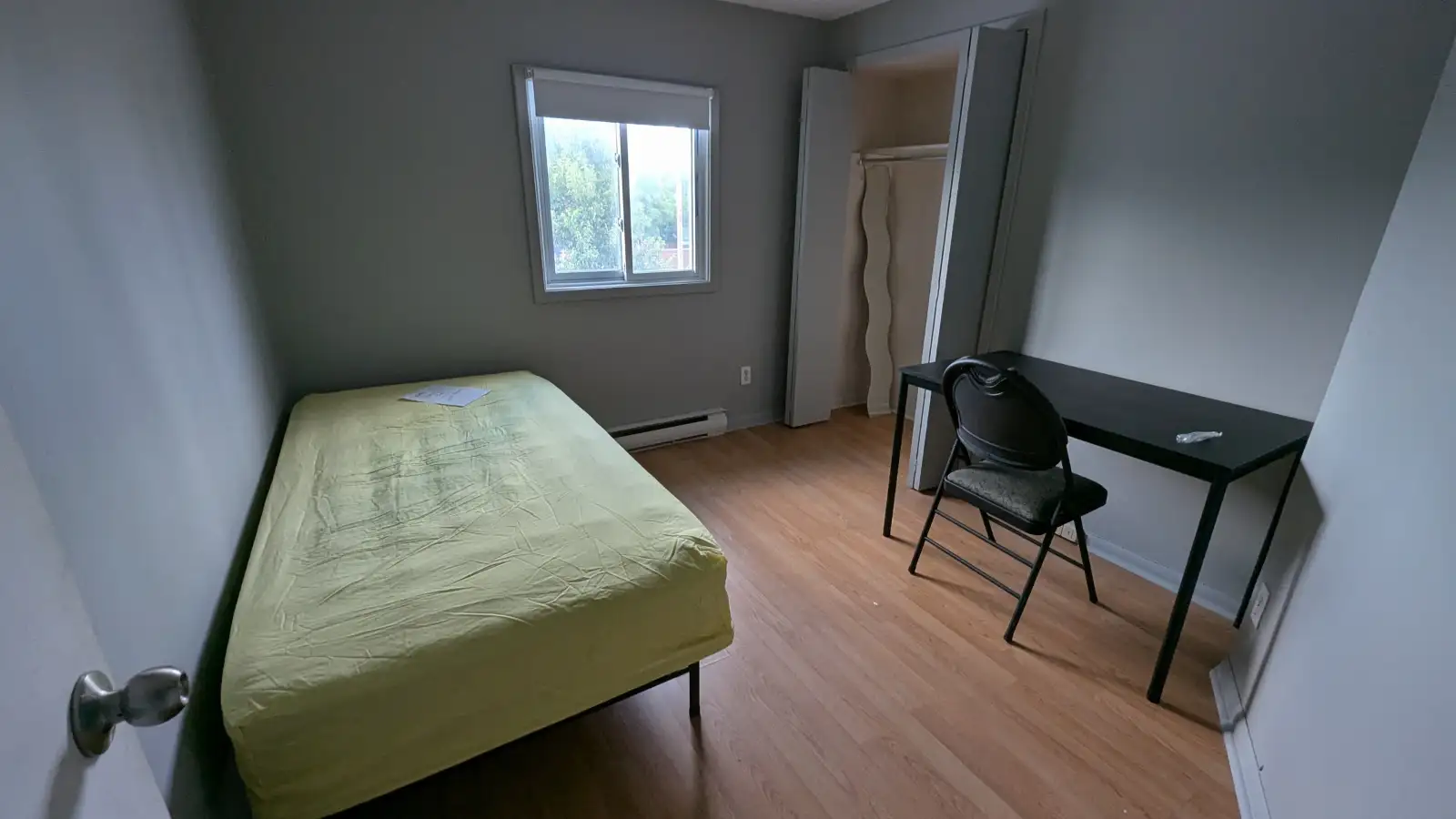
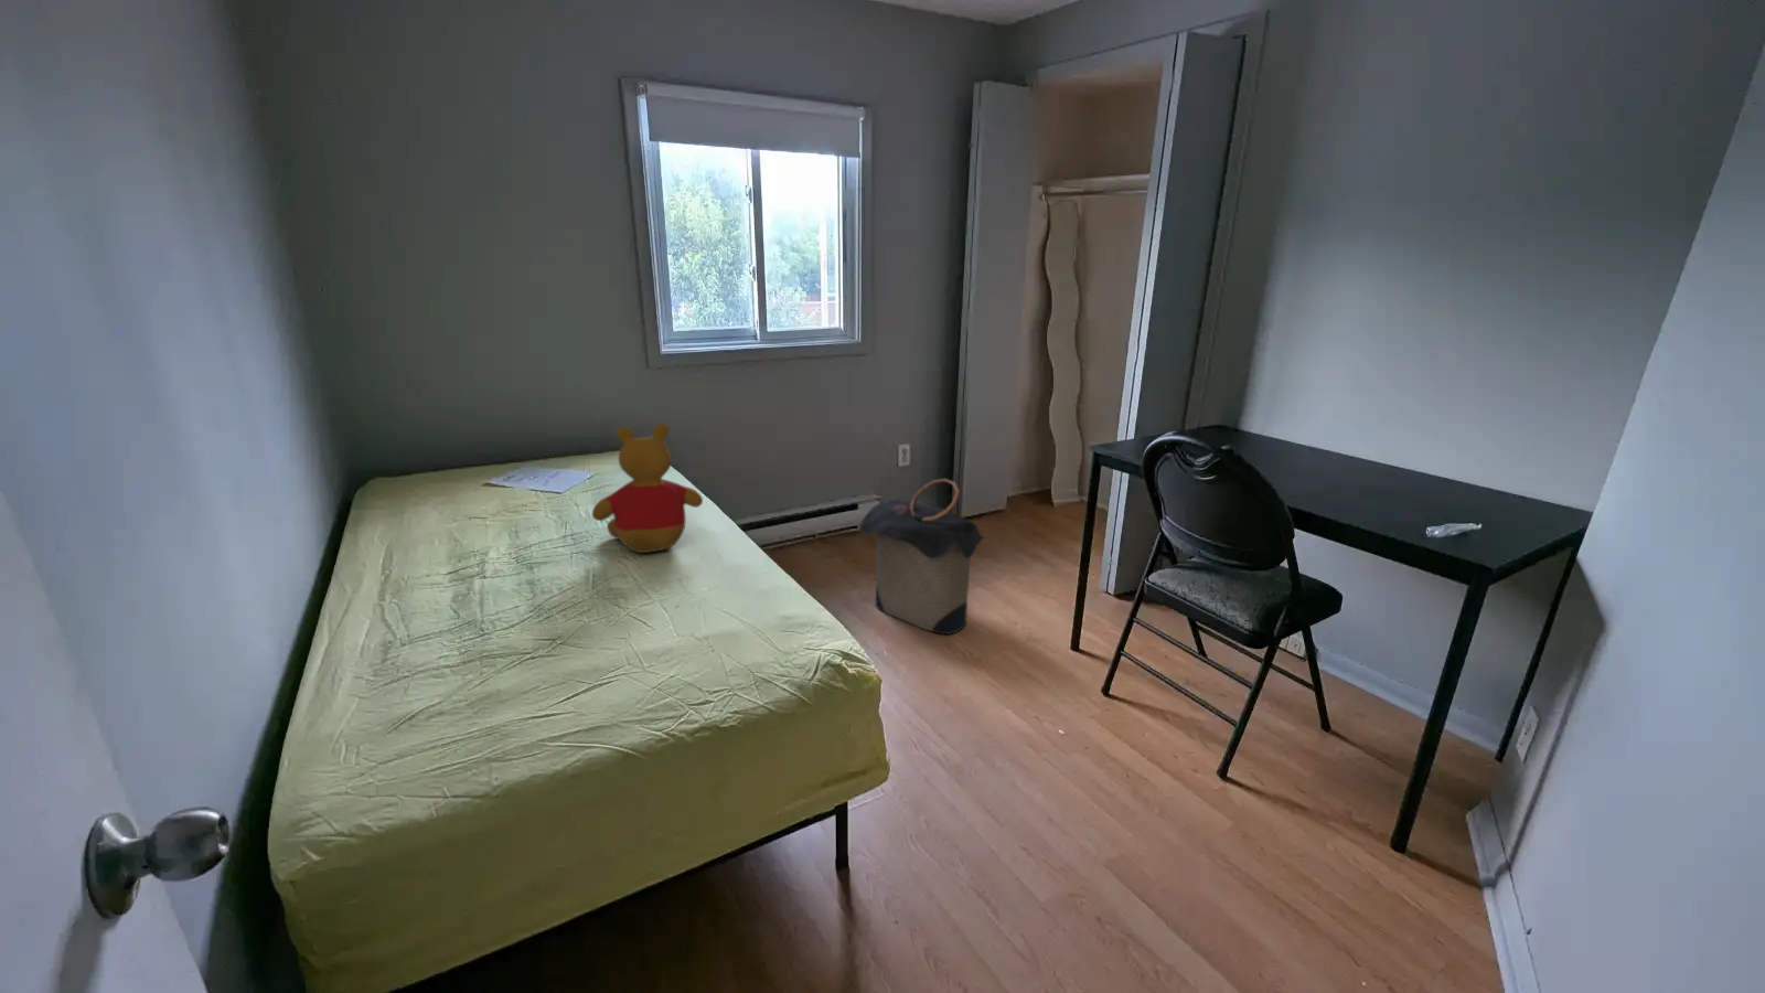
+ teddy bear [592,423,704,554]
+ laundry hamper [858,478,987,635]
